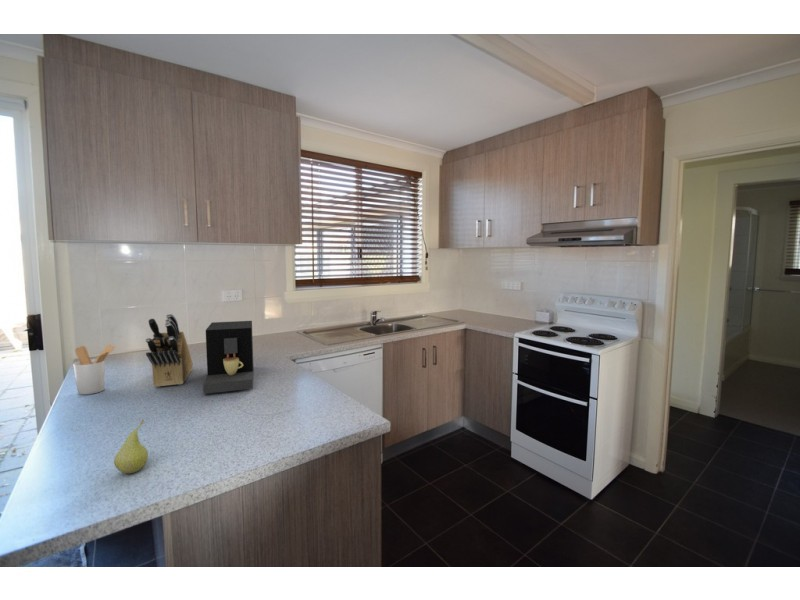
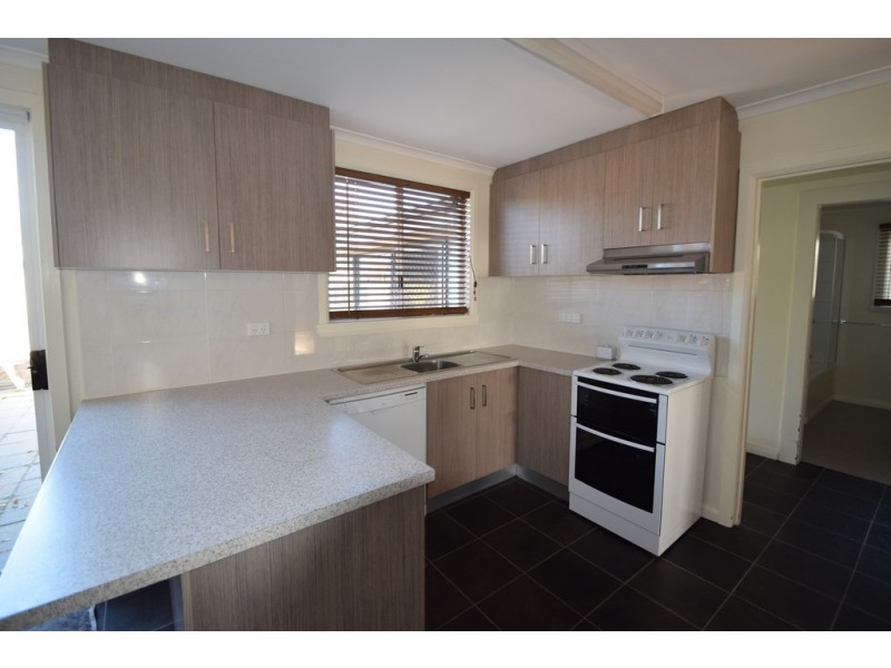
- coffee maker [202,320,254,395]
- knife block [144,313,194,388]
- utensil holder [72,344,117,396]
- fruit [113,419,149,474]
